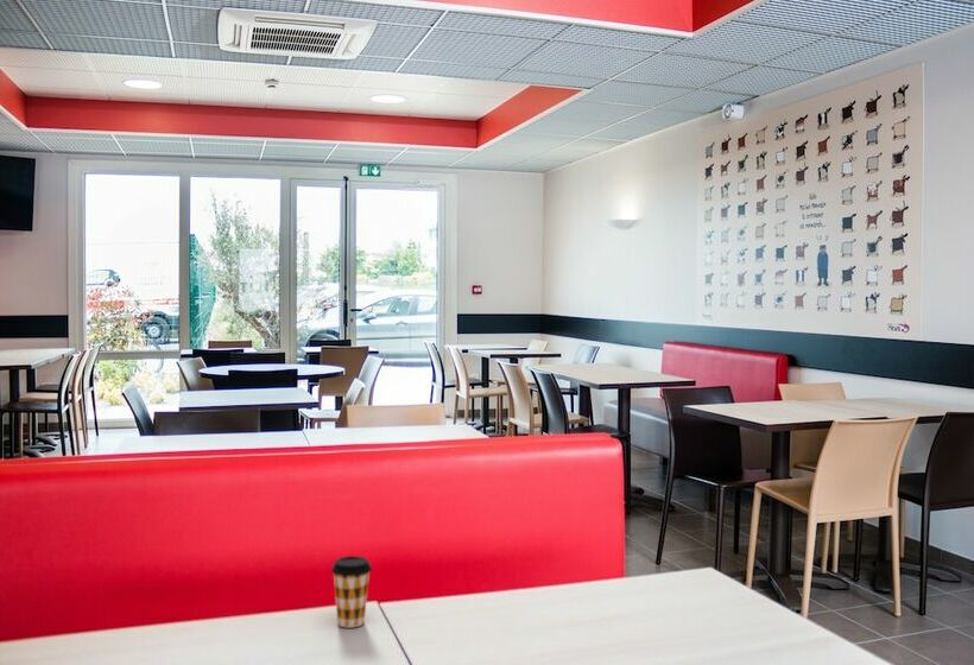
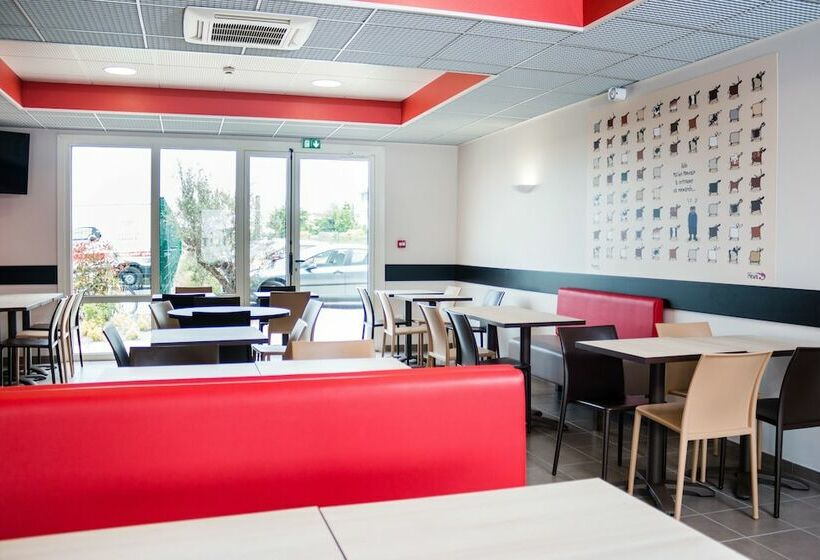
- coffee cup [330,555,373,628]
